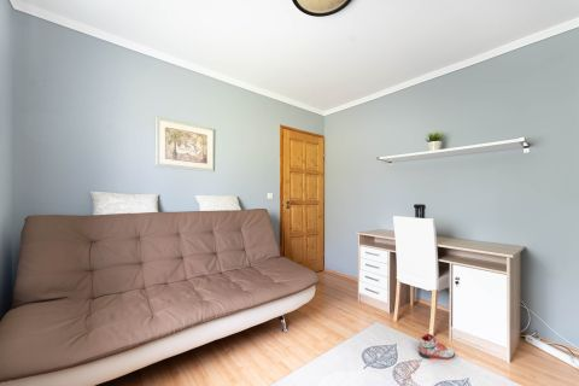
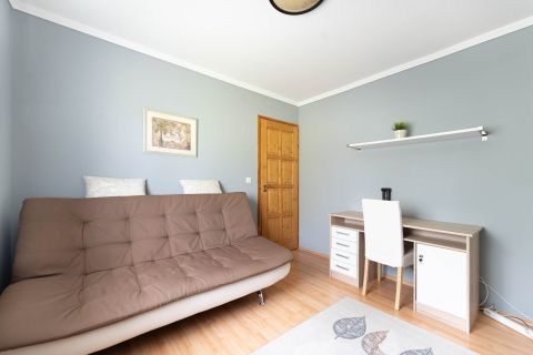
- sneaker [417,333,456,361]
